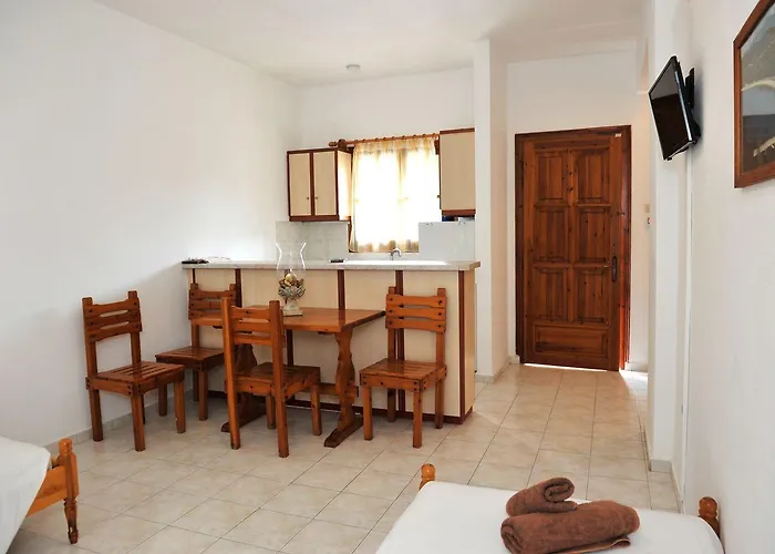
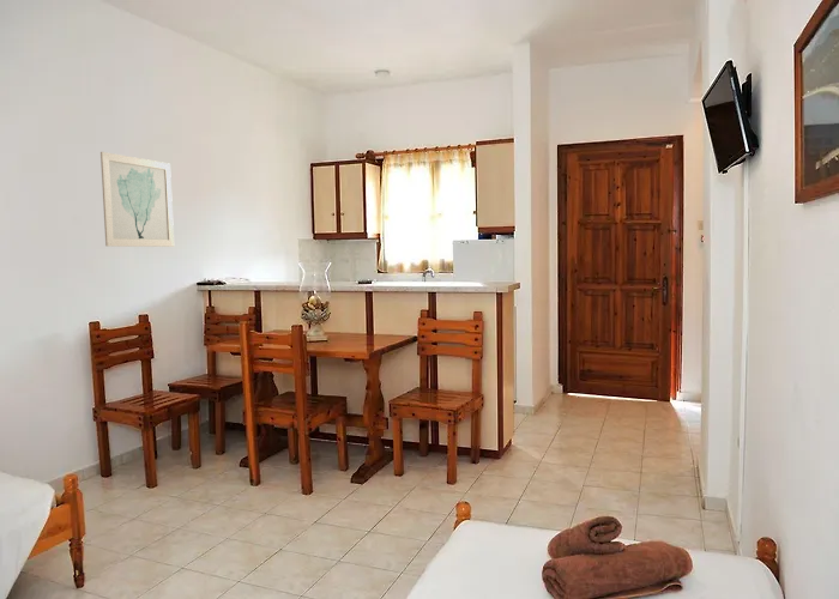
+ wall art [99,151,175,248]
